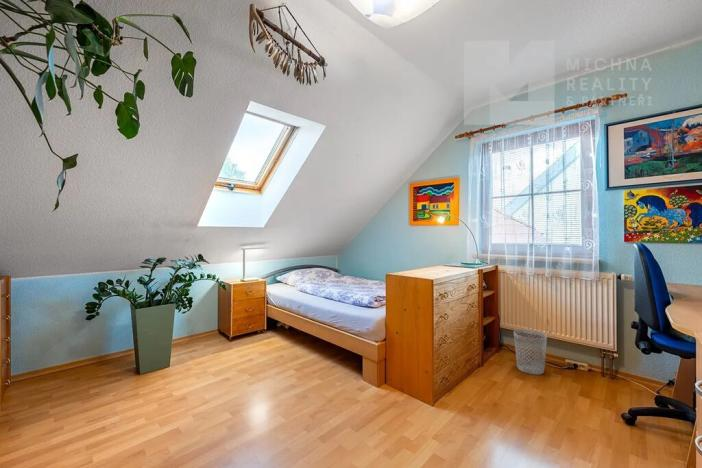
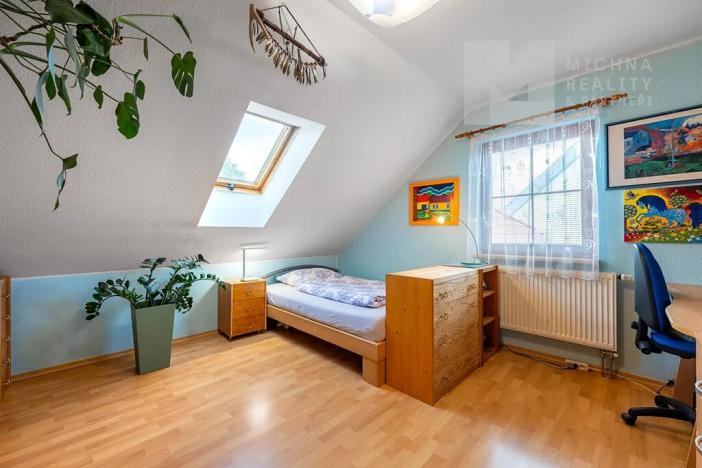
- wastebasket [513,328,548,376]
